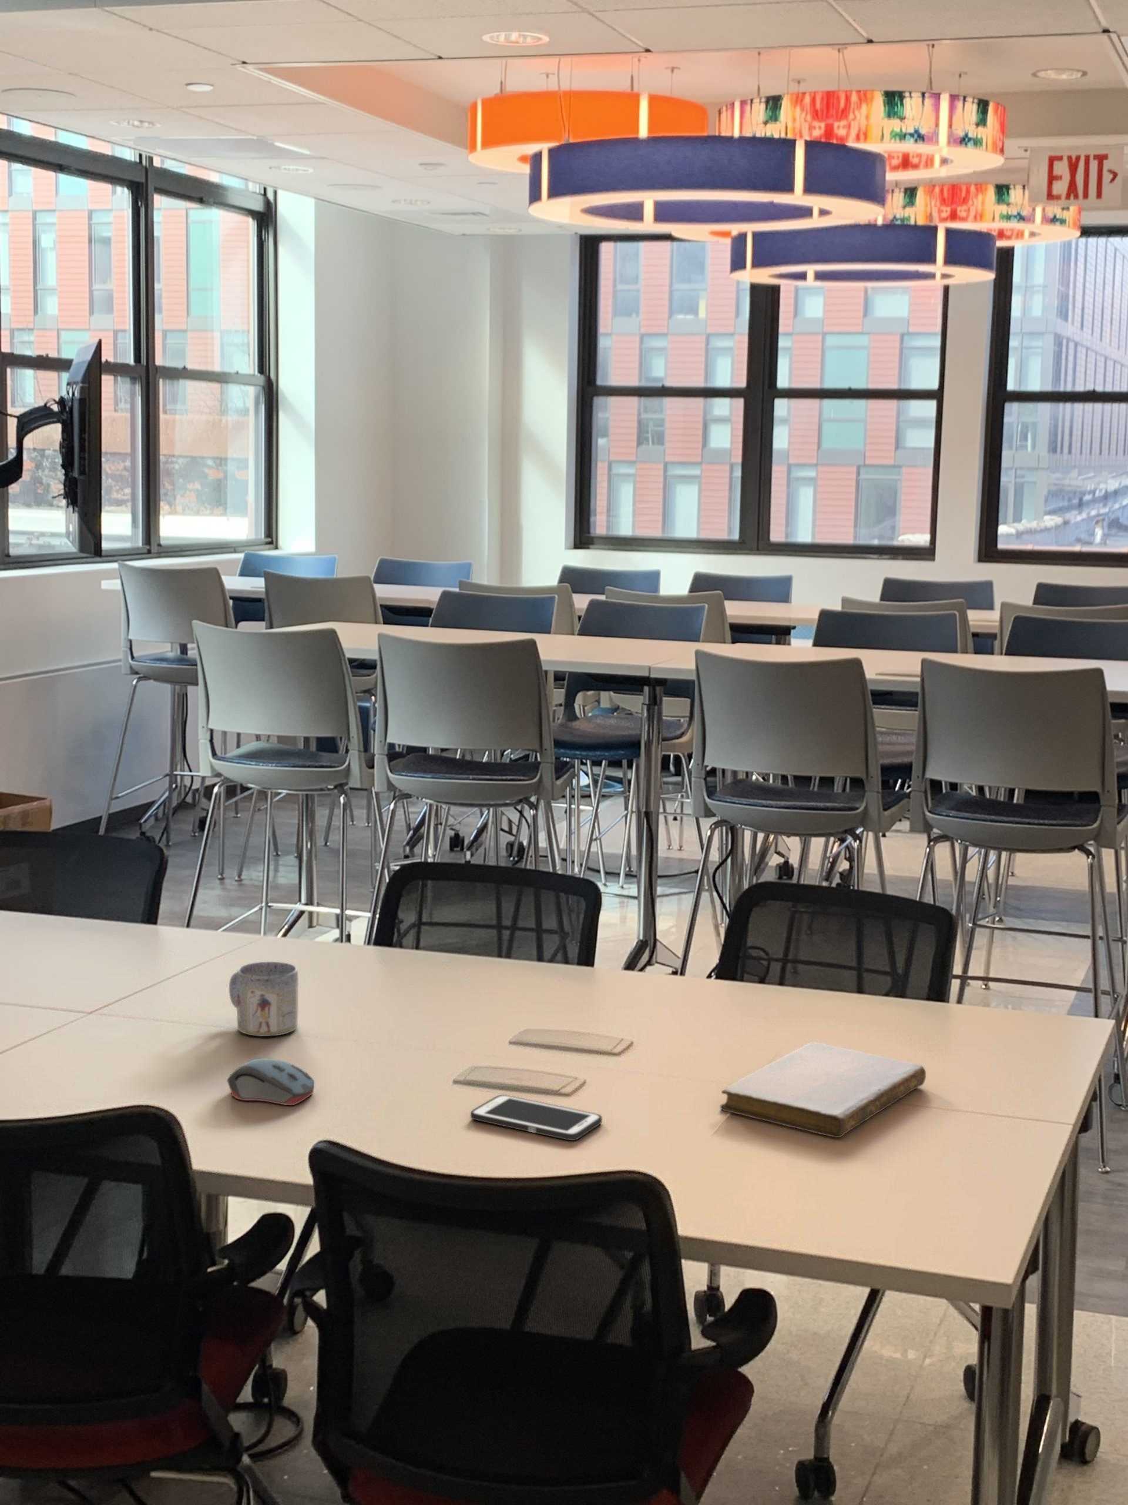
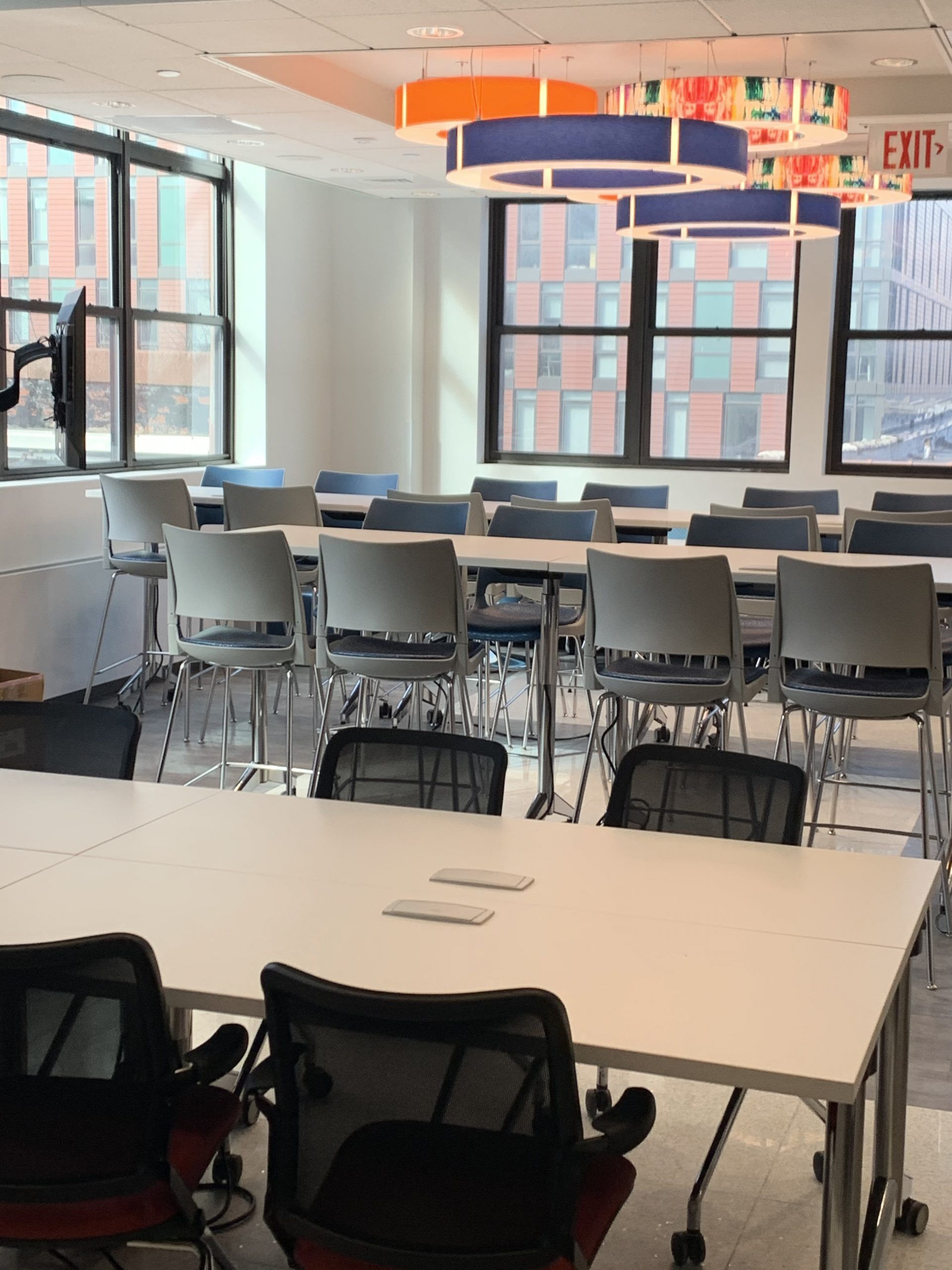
- computer mouse [226,1058,315,1106]
- cell phone [470,1094,603,1141]
- mug [229,961,299,1037]
- notebook [719,1042,927,1138]
